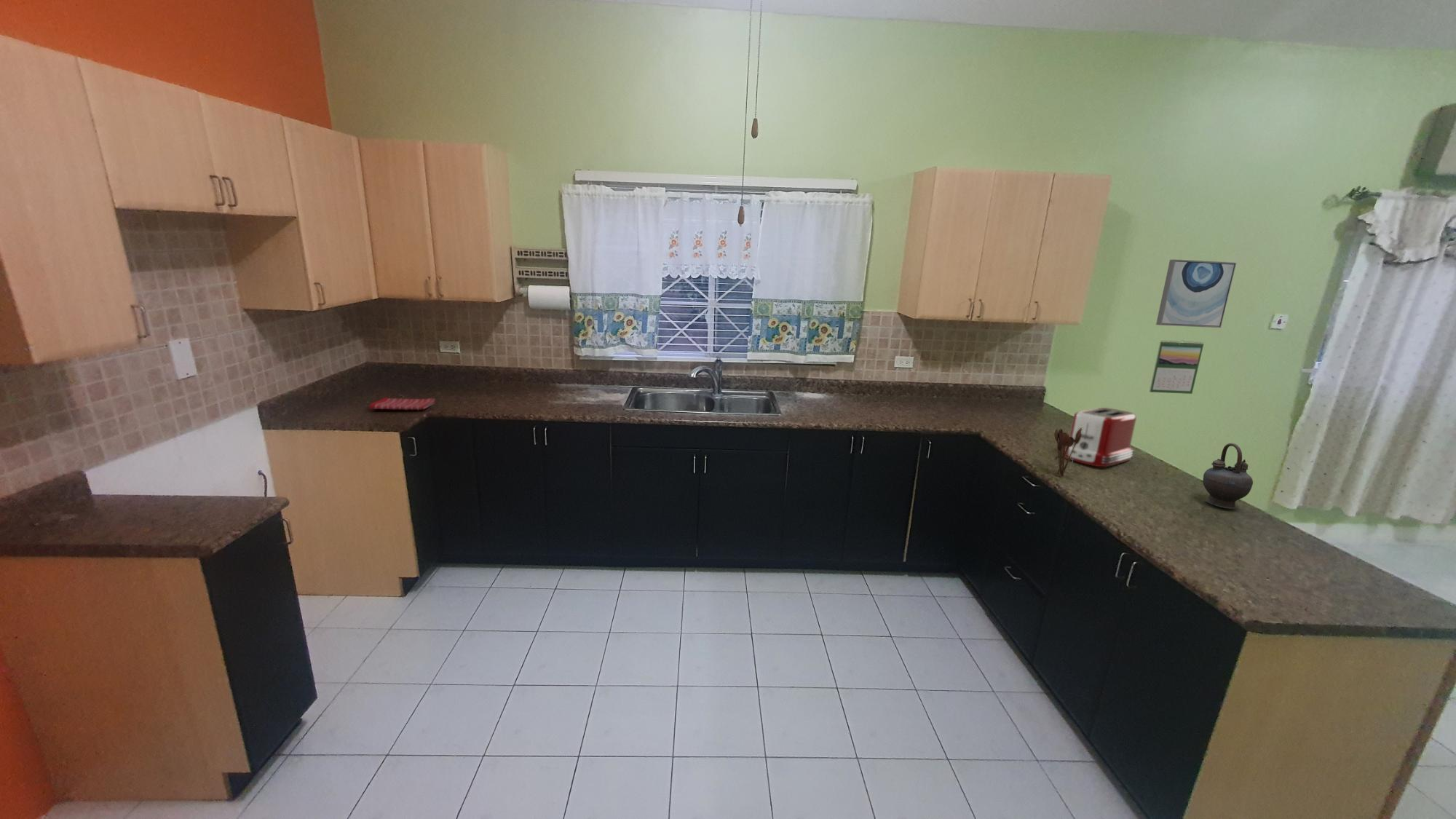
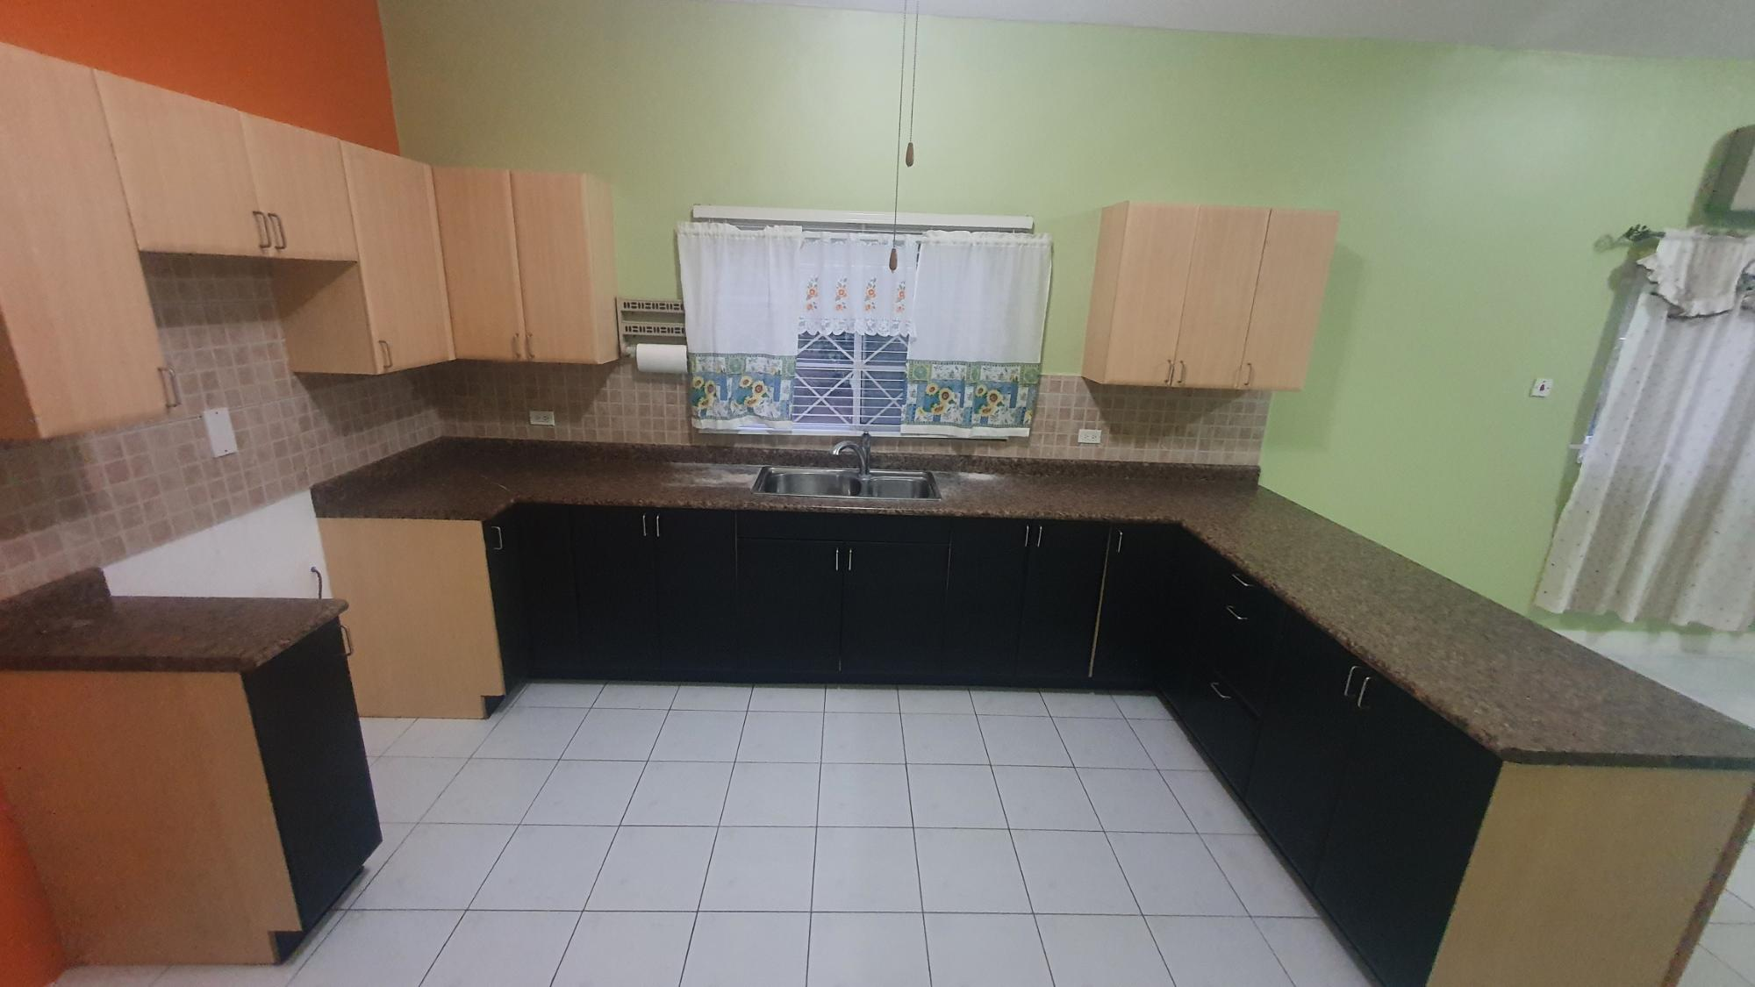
- calendar [1149,339,1205,395]
- wall art [1155,258,1237,328]
- utensil holder [1053,428,1083,478]
- toaster [1065,407,1137,467]
- teapot [1202,443,1254,510]
- dish towel [368,397,437,411]
